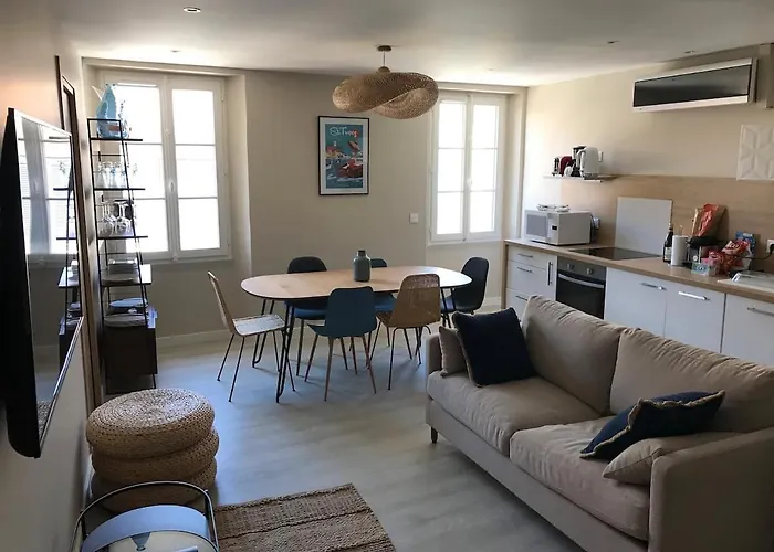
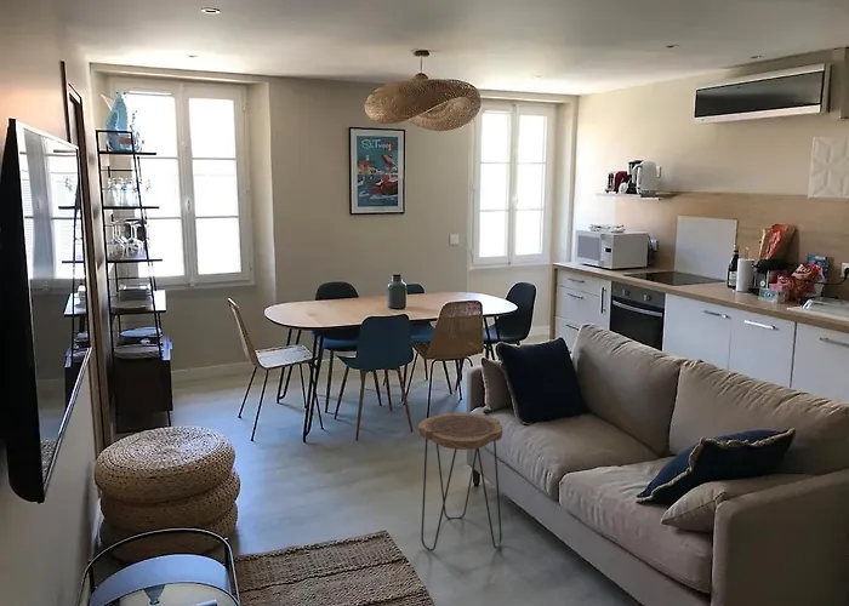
+ side table [417,412,503,553]
